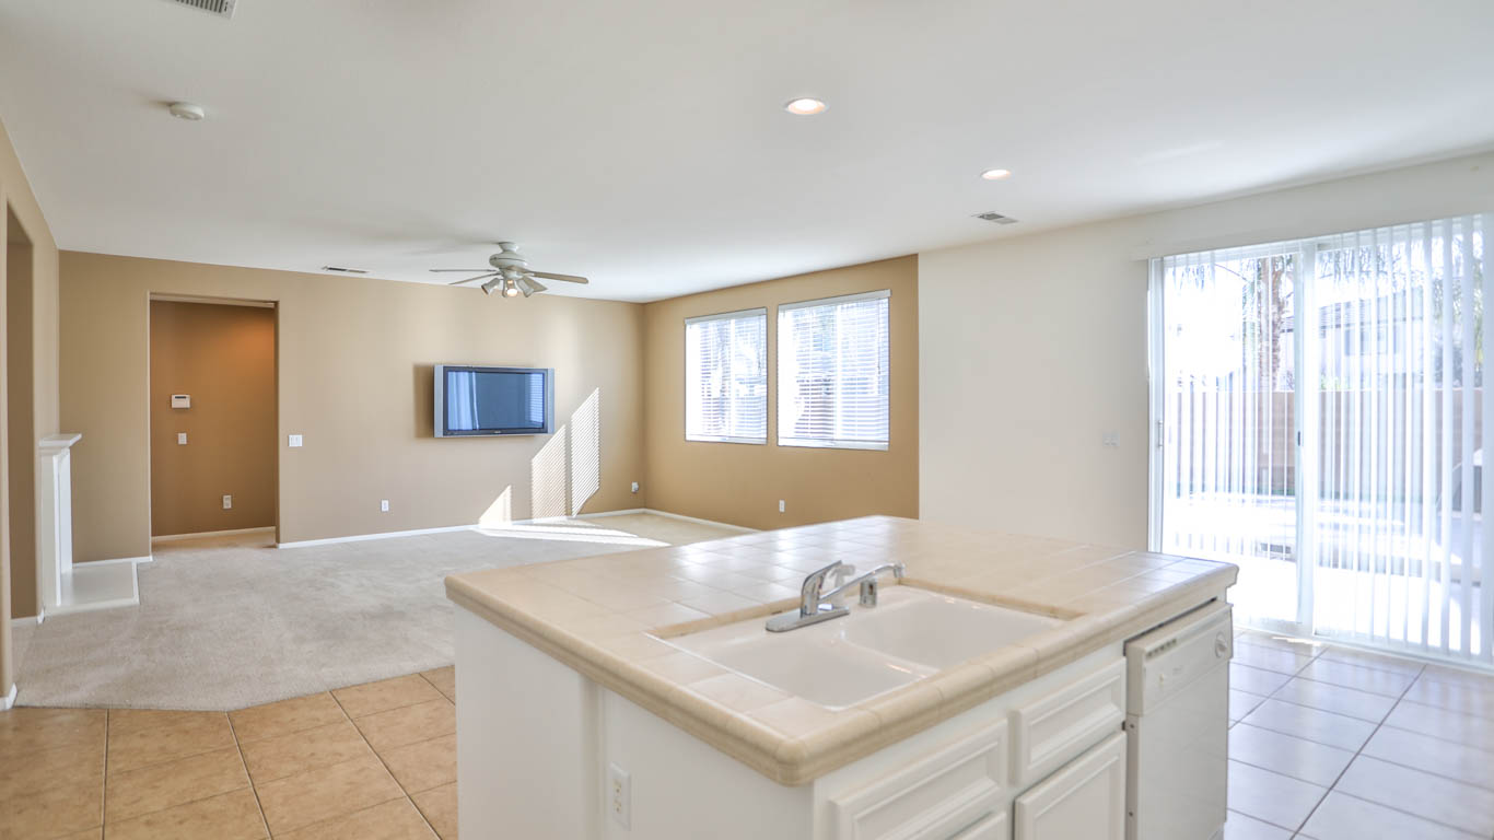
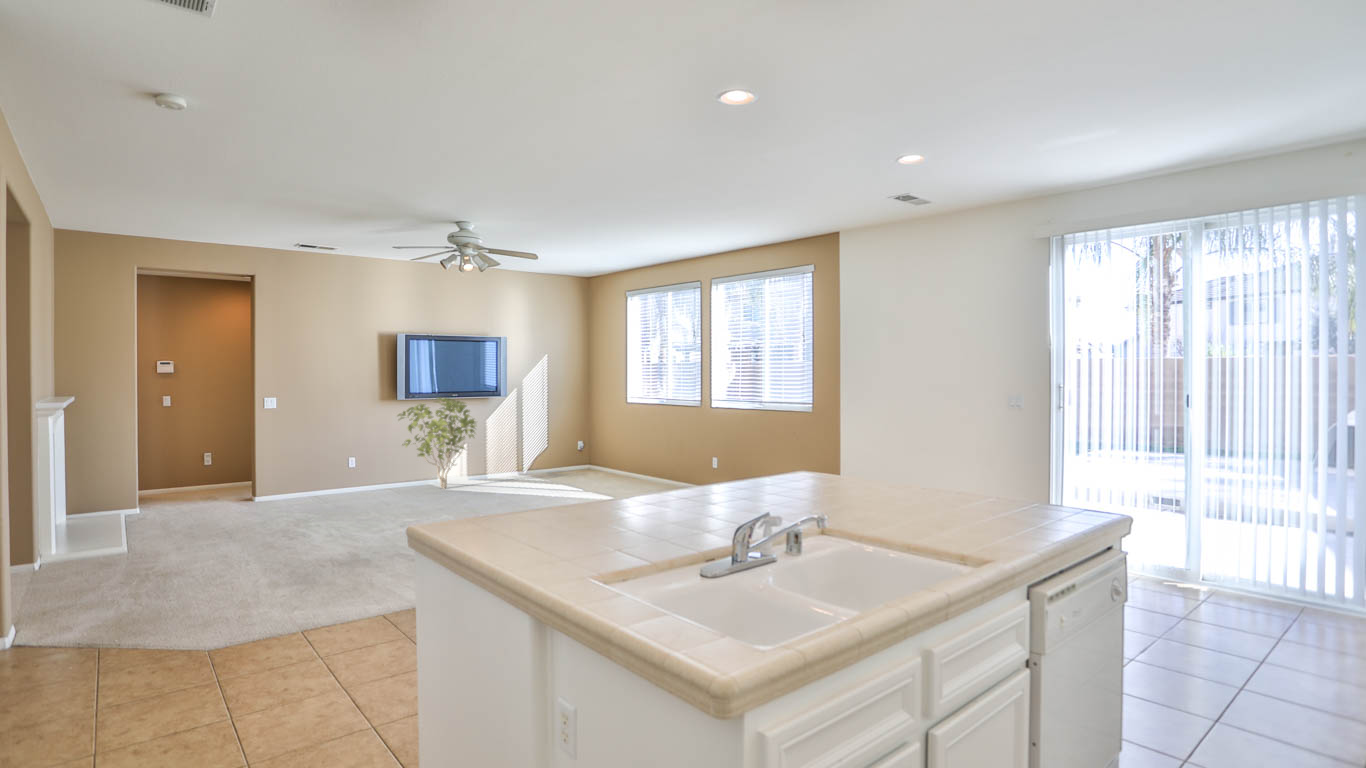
+ shrub [396,396,478,489]
